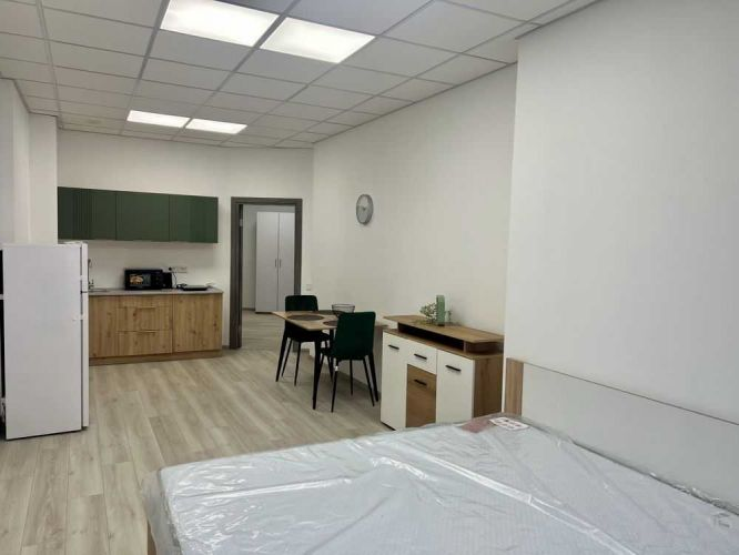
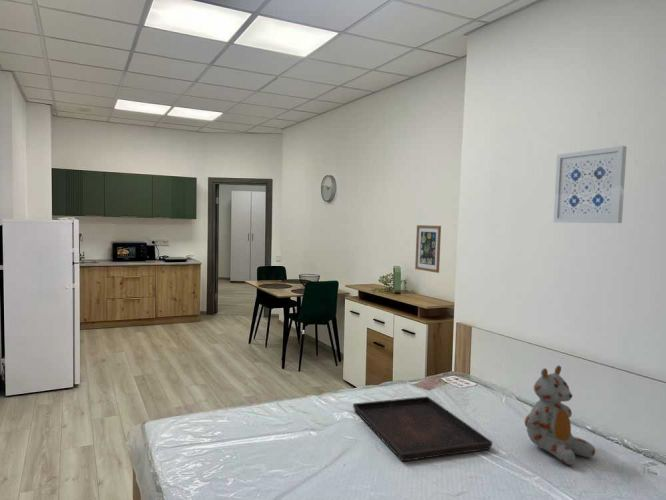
+ stuffed bear [523,364,596,466]
+ wall art [552,145,628,224]
+ wall art [414,224,442,274]
+ serving tray [352,395,493,462]
